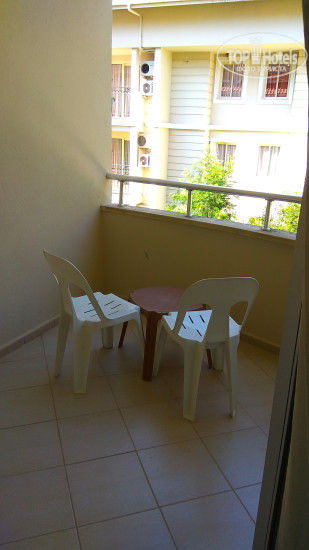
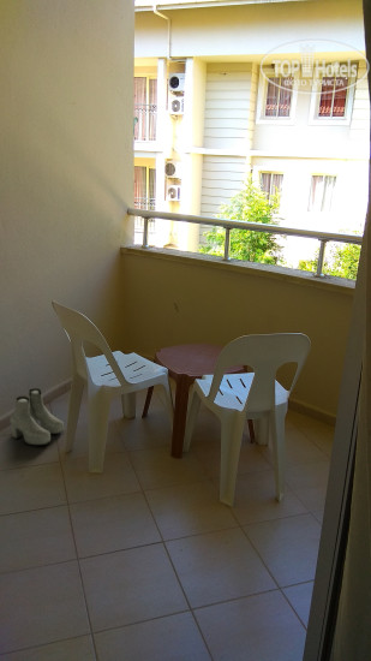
+ boots [8,387,65,446]
